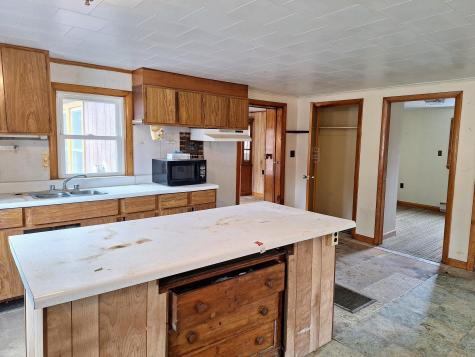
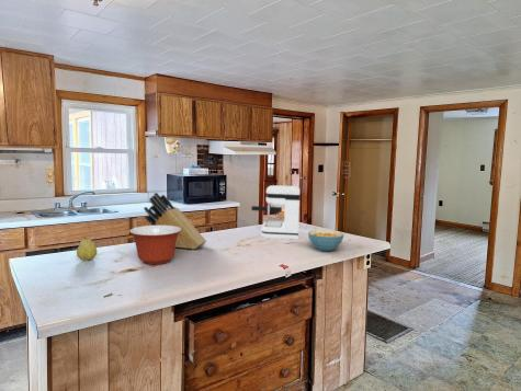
+ mixing bowl [128,225,182,265]
+ coffee maker [250,184,301,241]
+ fruit [76,235,98,262]
+ cereal bowl [307,229,344,252]
+ knife block [143,192,207,250]
